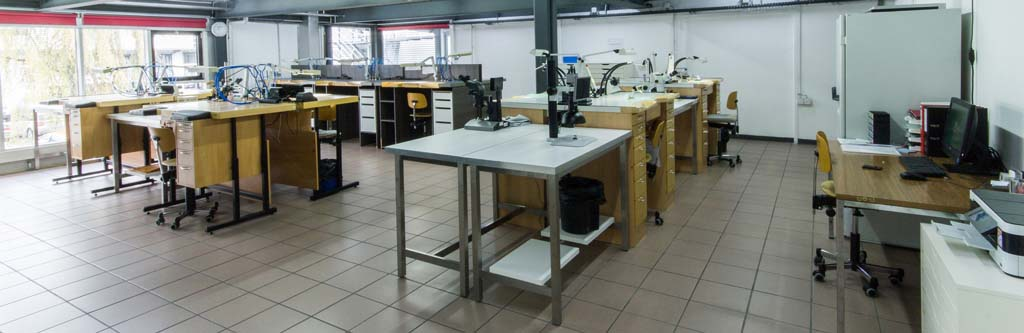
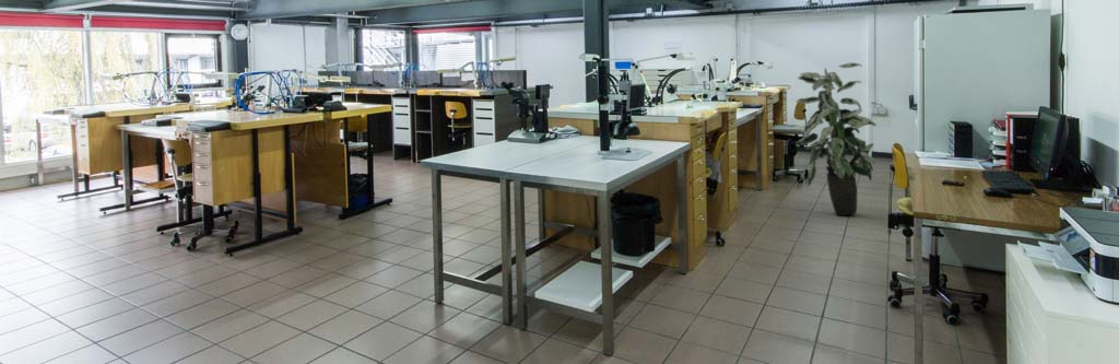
+ indoor plant [794,61,877,216]
